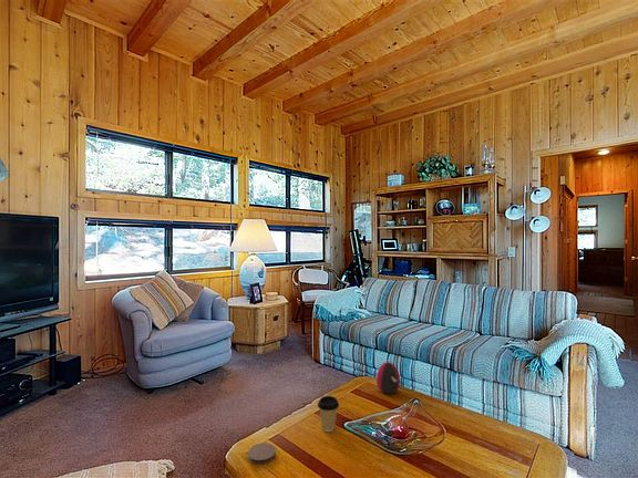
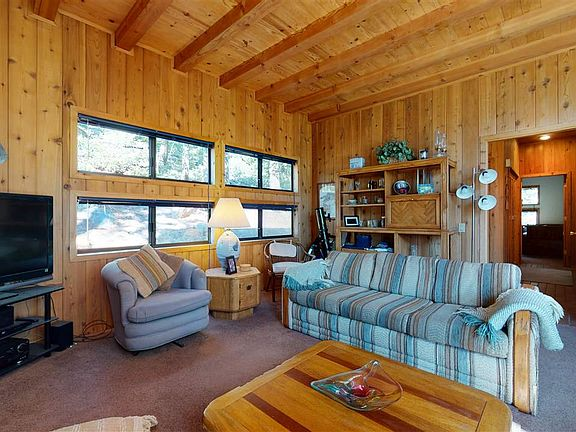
- coffee cup [317,395,340,433]
- decorative egg [375,361,401,395]
- coaster [247,441,277,465]
